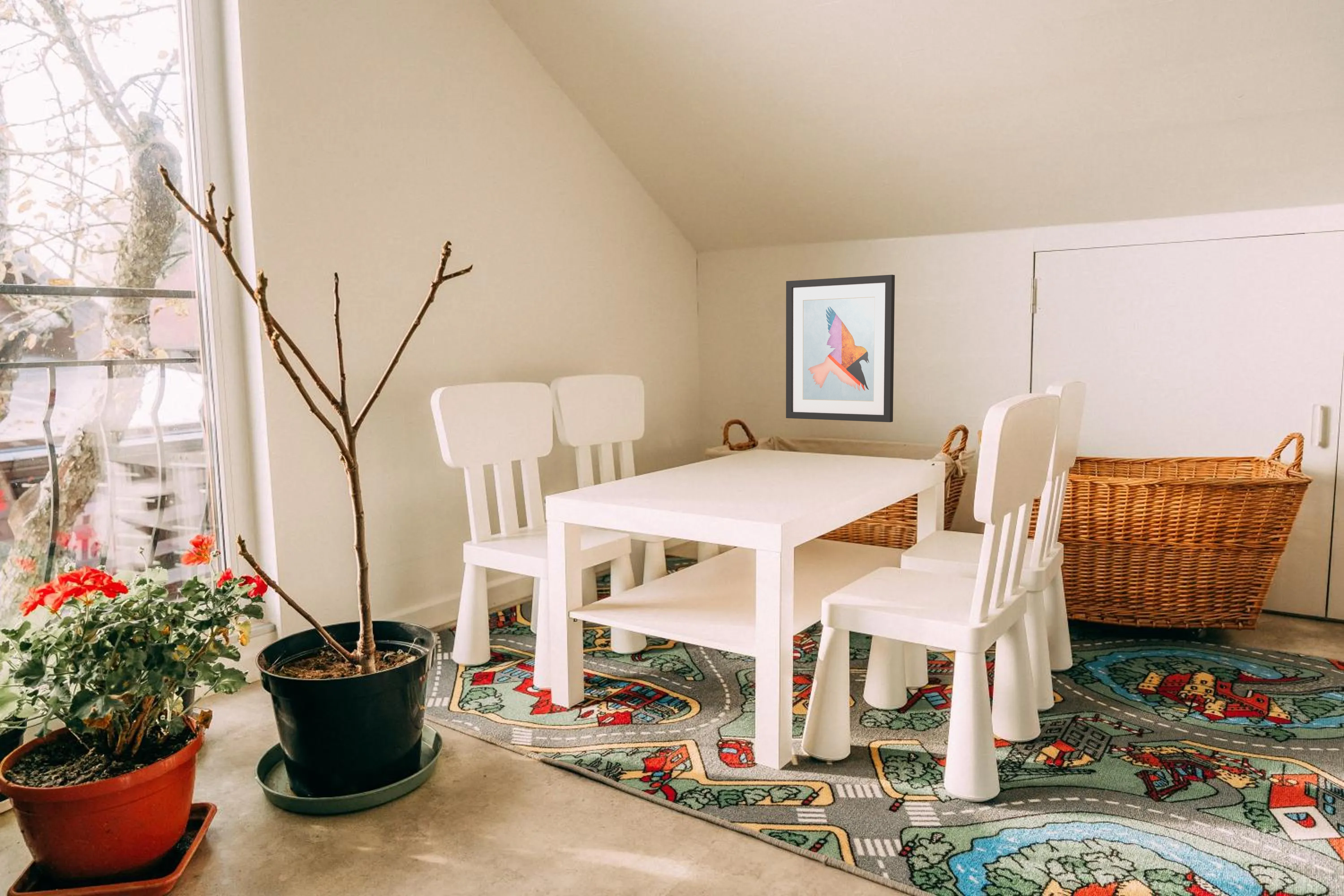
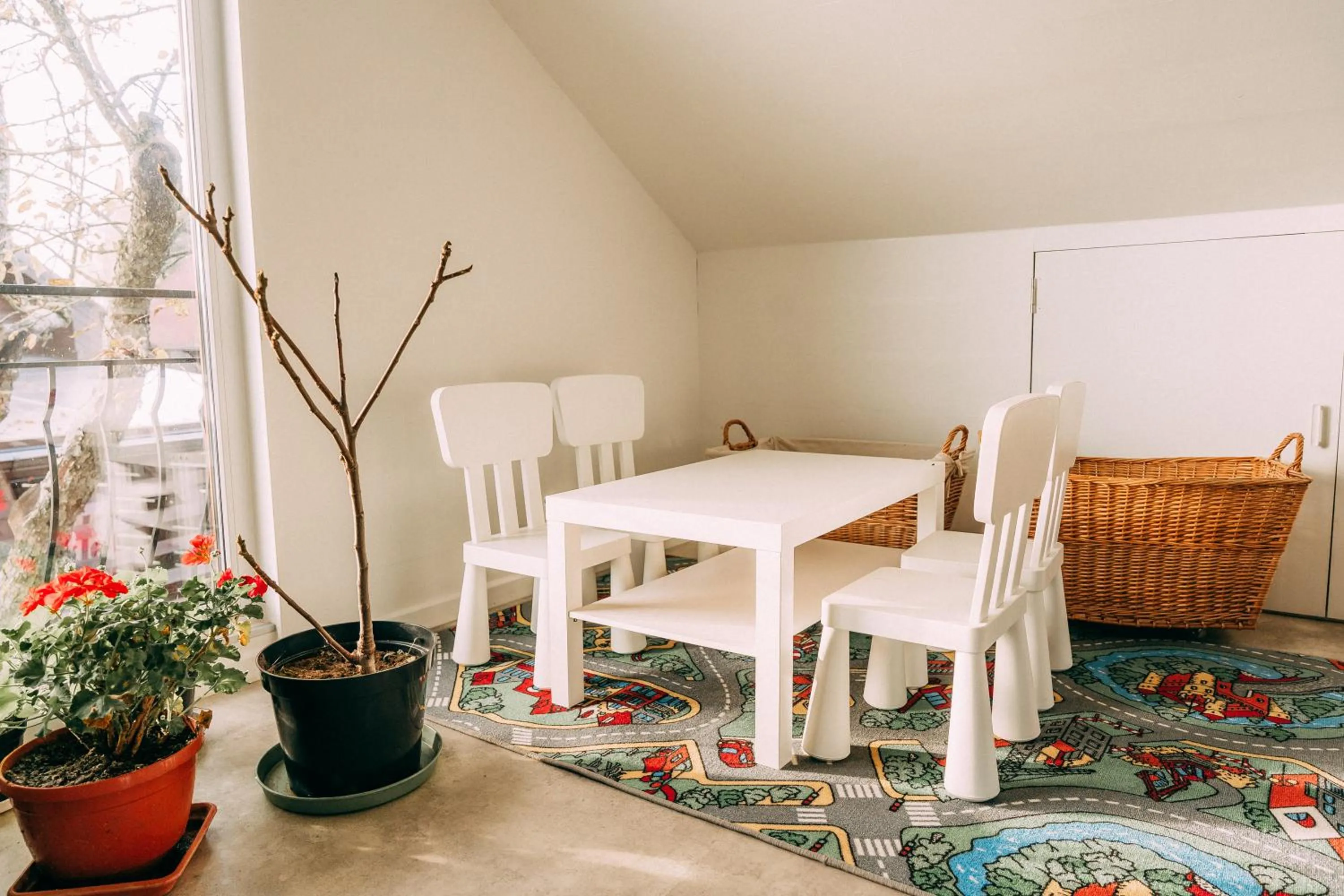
- wall art [785,274,895,422]
